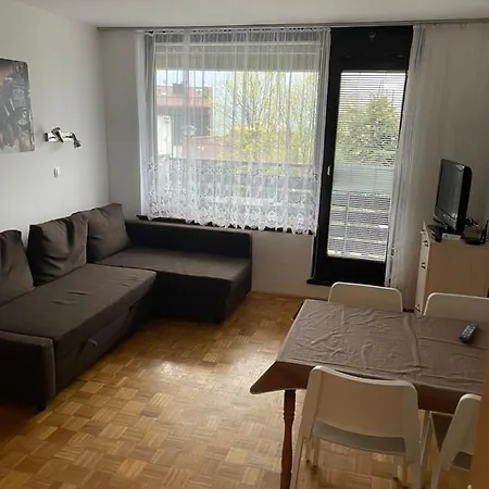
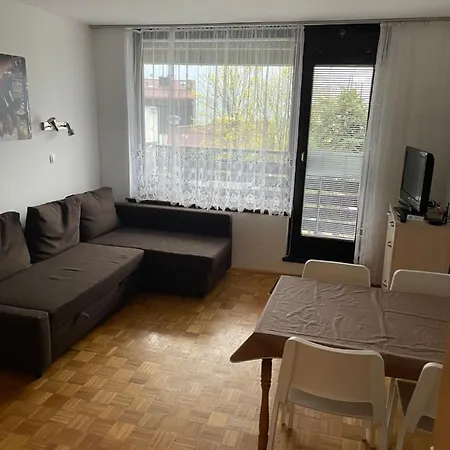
- remote control [457,321,480,342]
